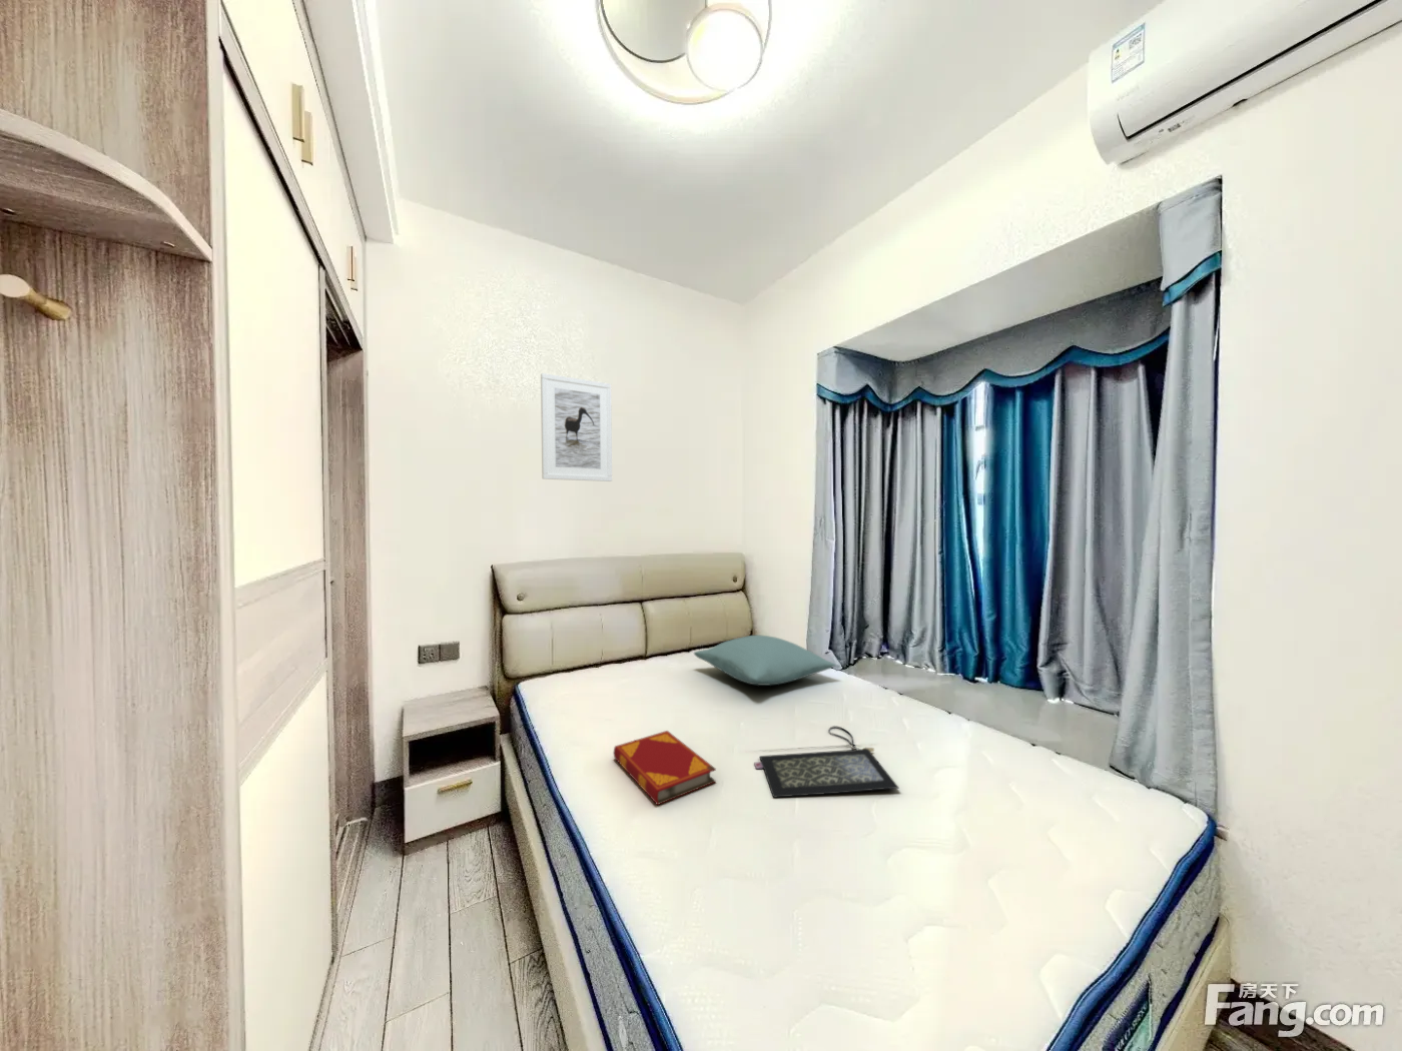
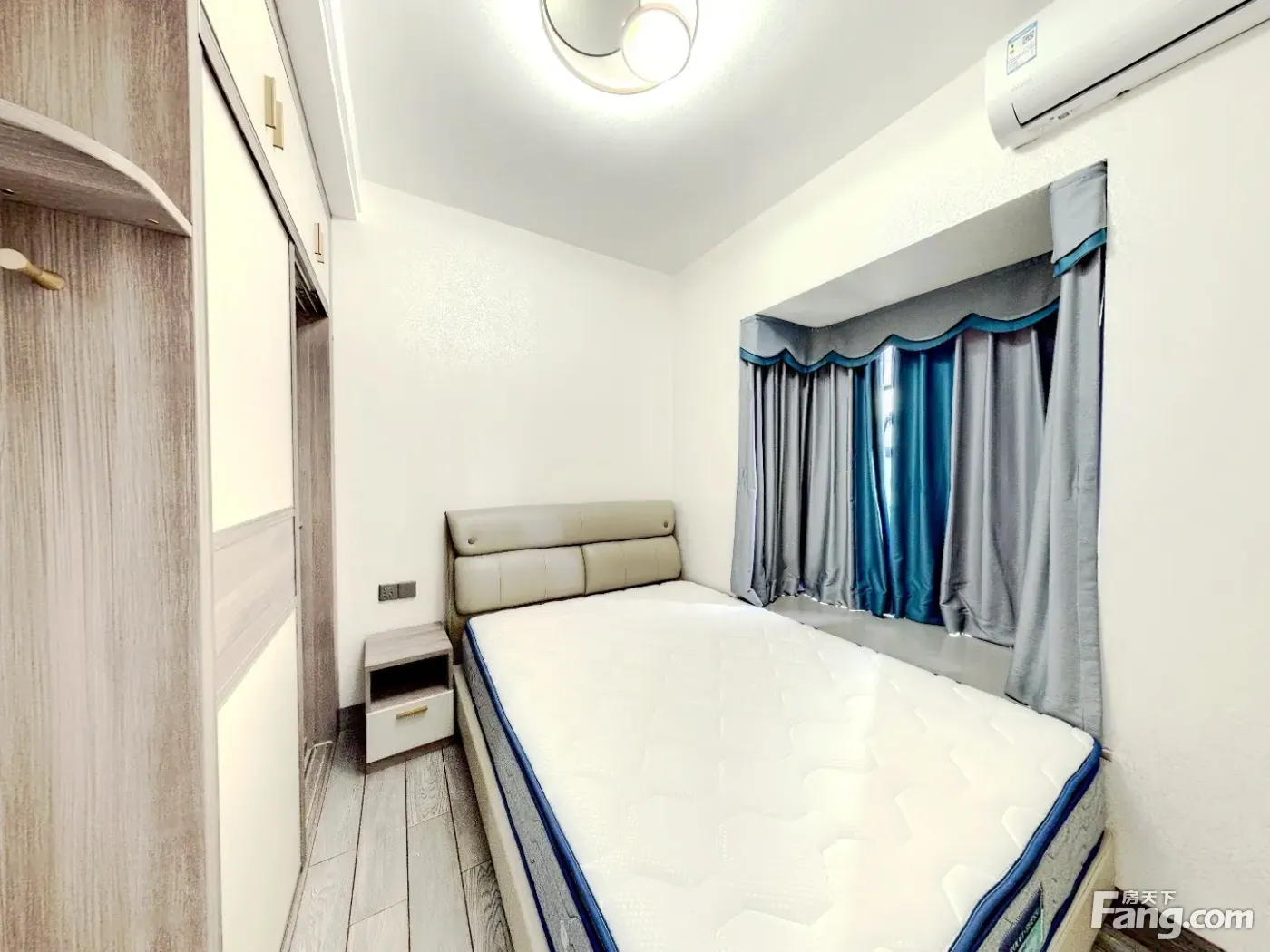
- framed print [540,372,613,482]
- pillow [693,634,837,687]
- clutch bag [753,724,901,799]
- hardback book [613,730,718,806]
